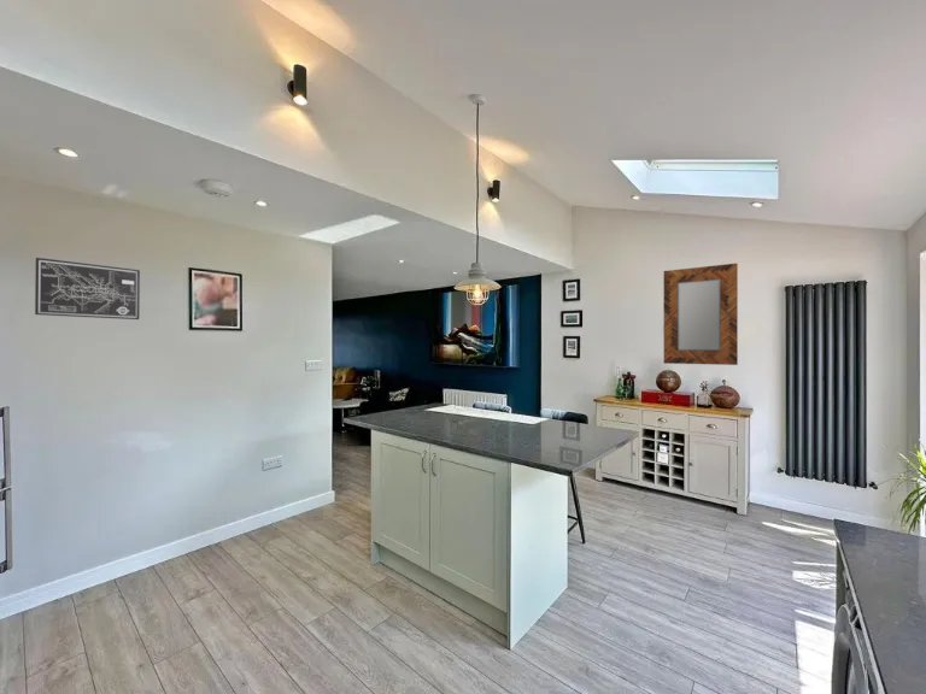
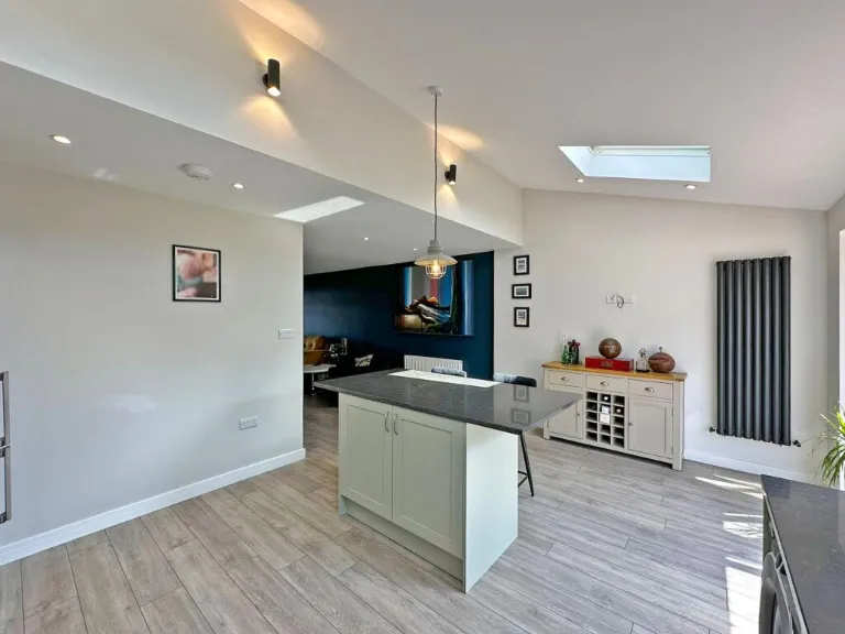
- home mirror [662,263,739,366]
- wall art [34,257,141,320]
